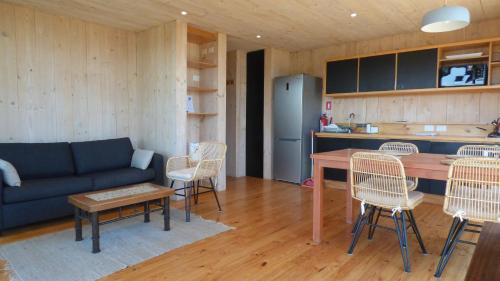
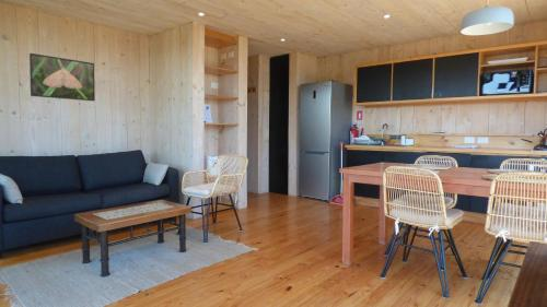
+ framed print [28,52,96,102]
